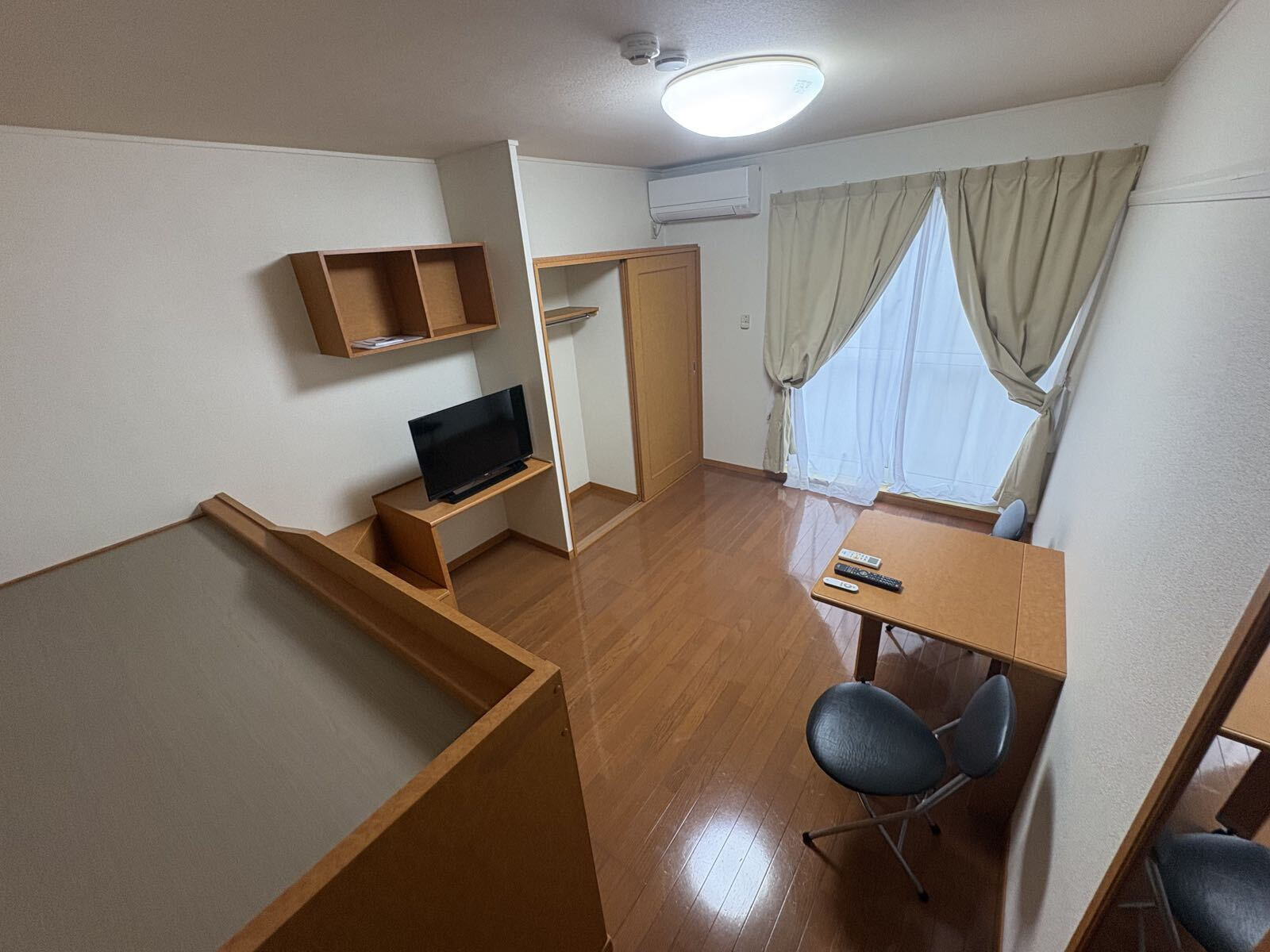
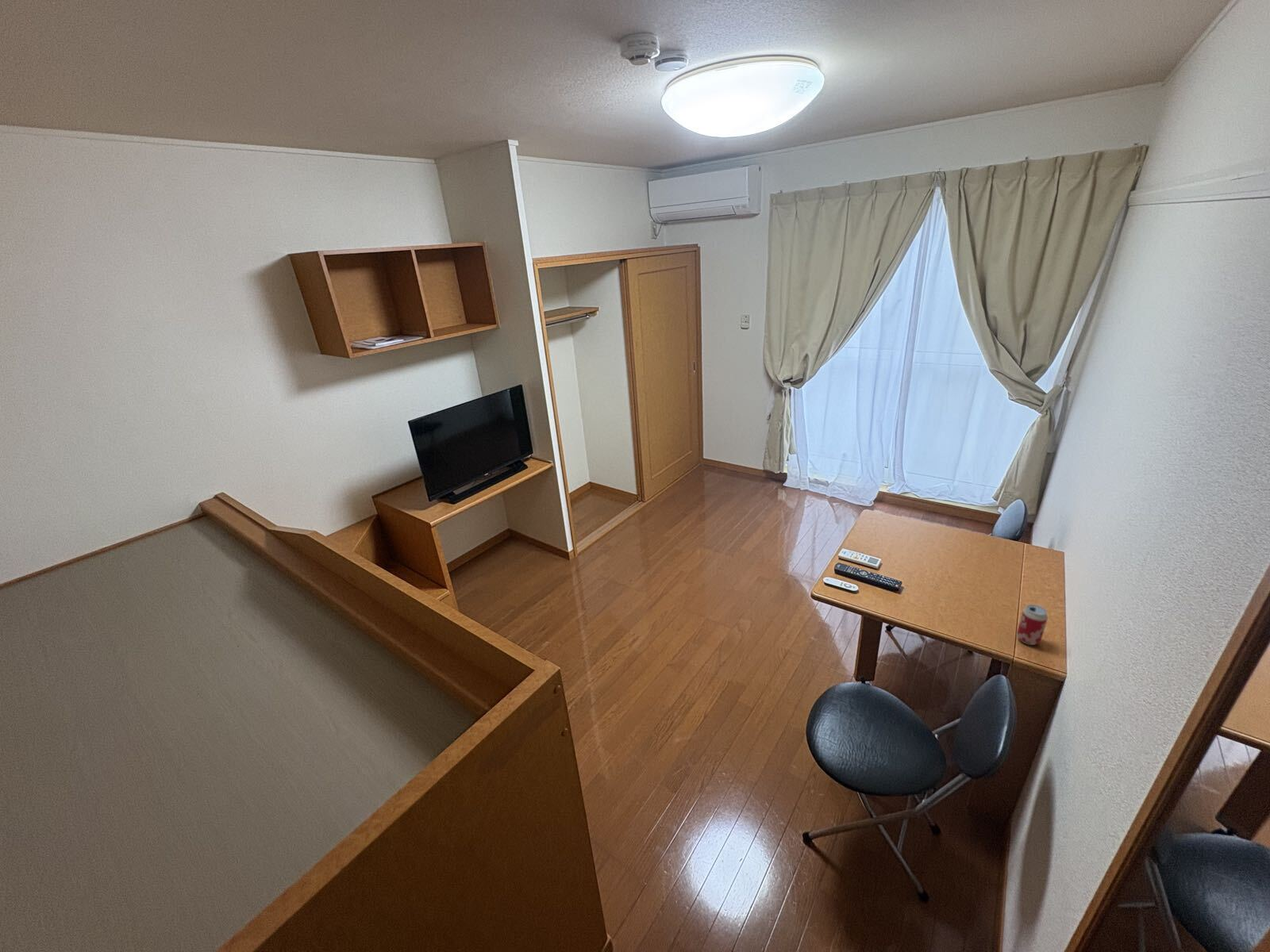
+ beverage can [1016,604,1049,646]
